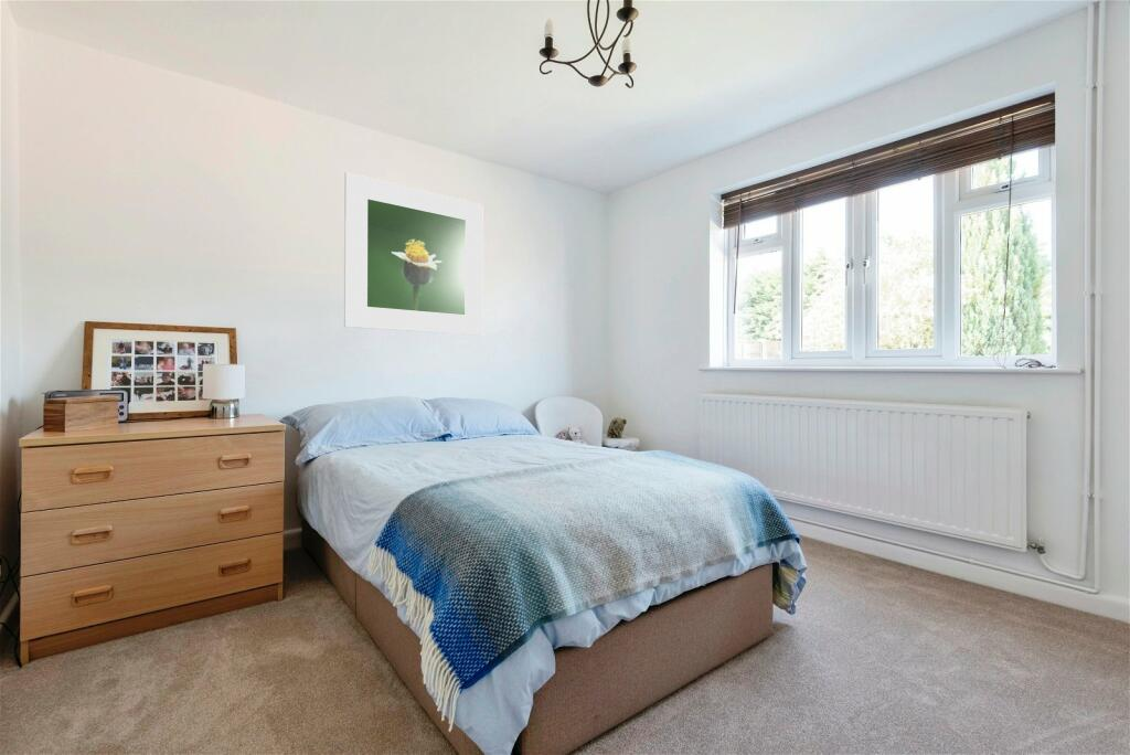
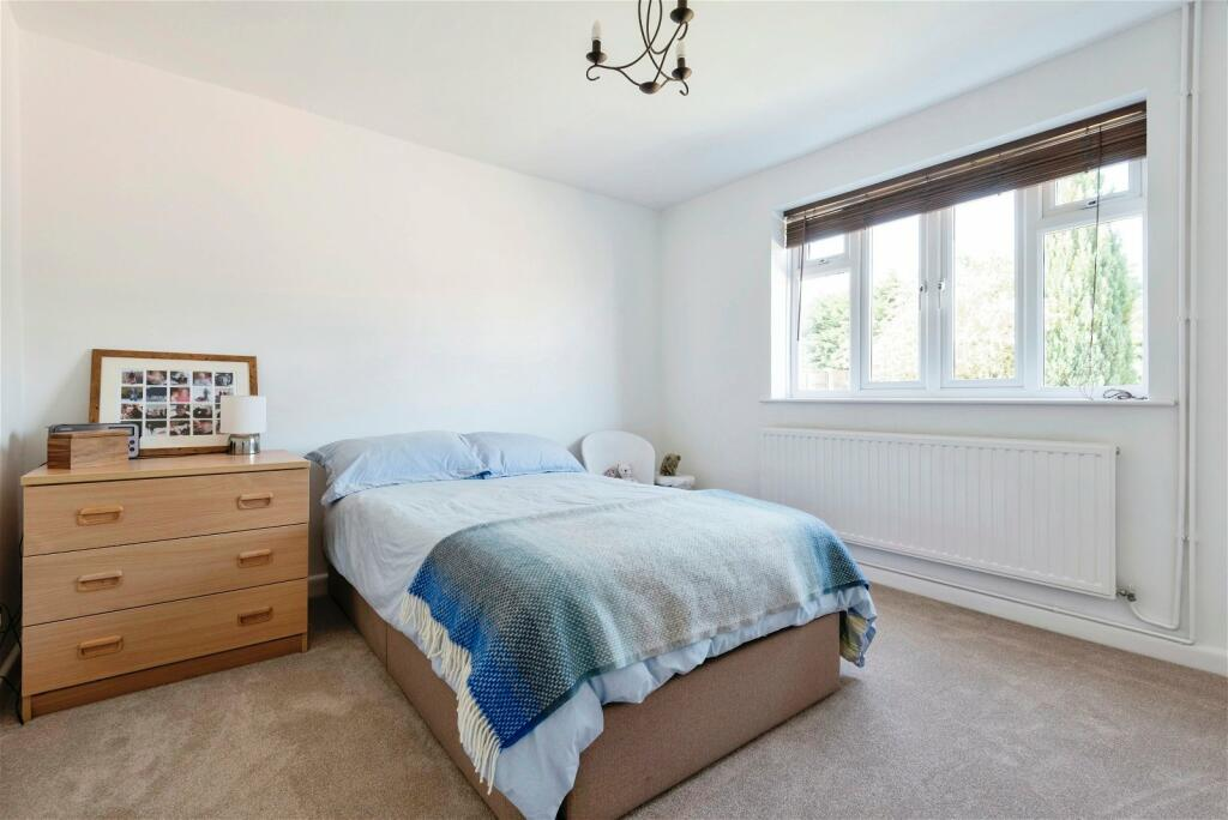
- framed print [343,171,483,336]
